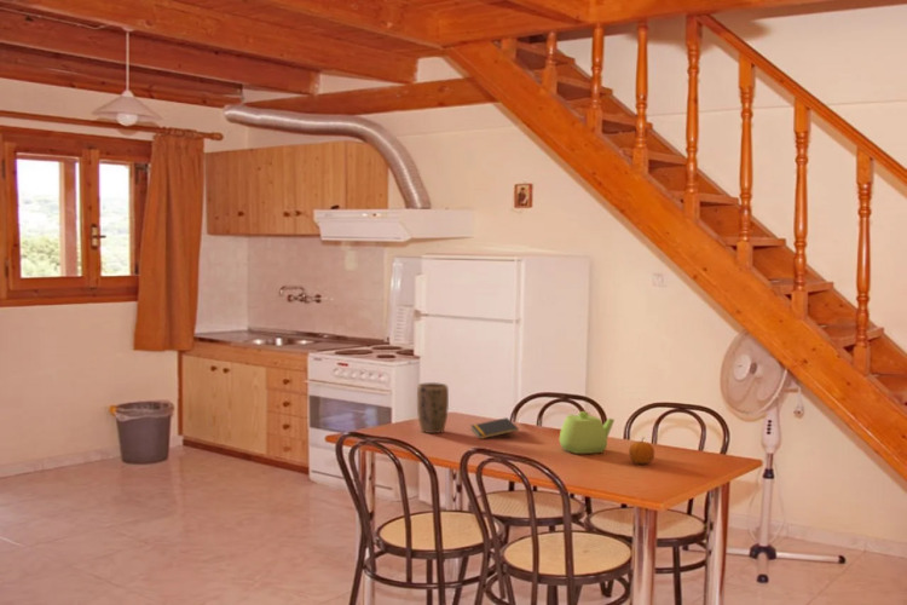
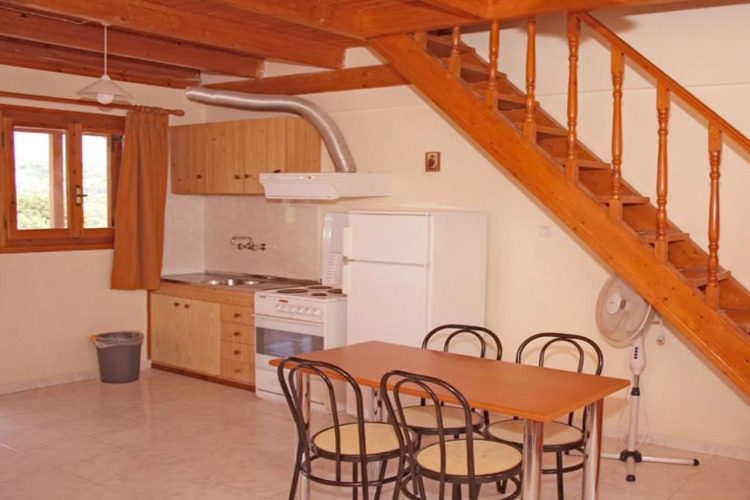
- plant pot [416,381,450,434]
- fruit [628,436,655,465]
- notepad [470,416,520,440]
- teapot [559,410,616,455]
